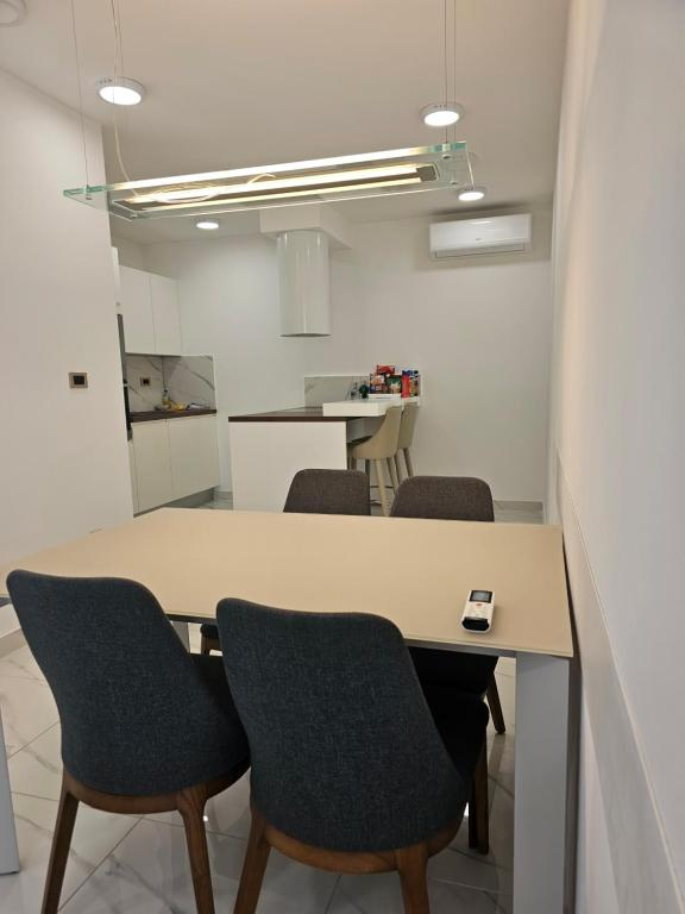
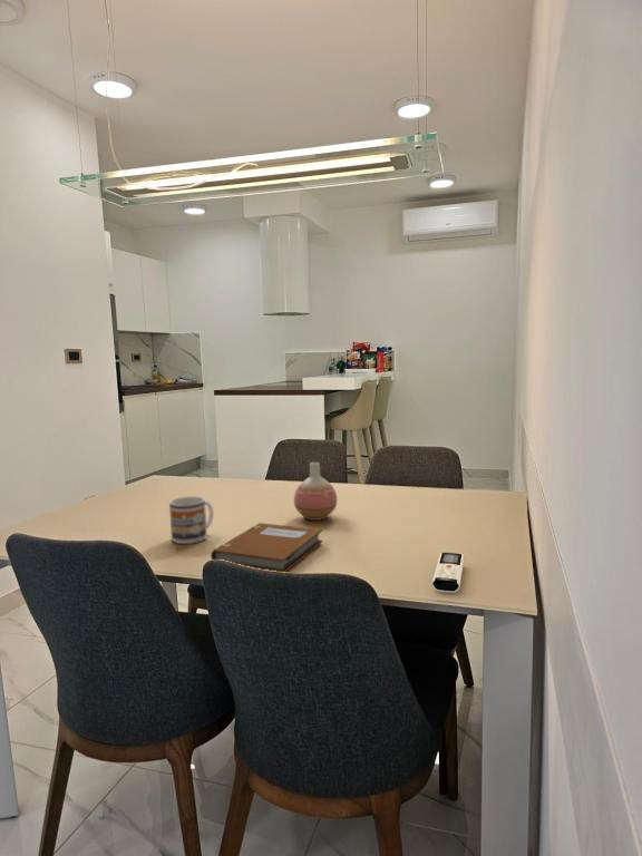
+ mug [168,495,214,545]
+ vase [293,461,339,522]
+ notebook [210,522,323,573]
